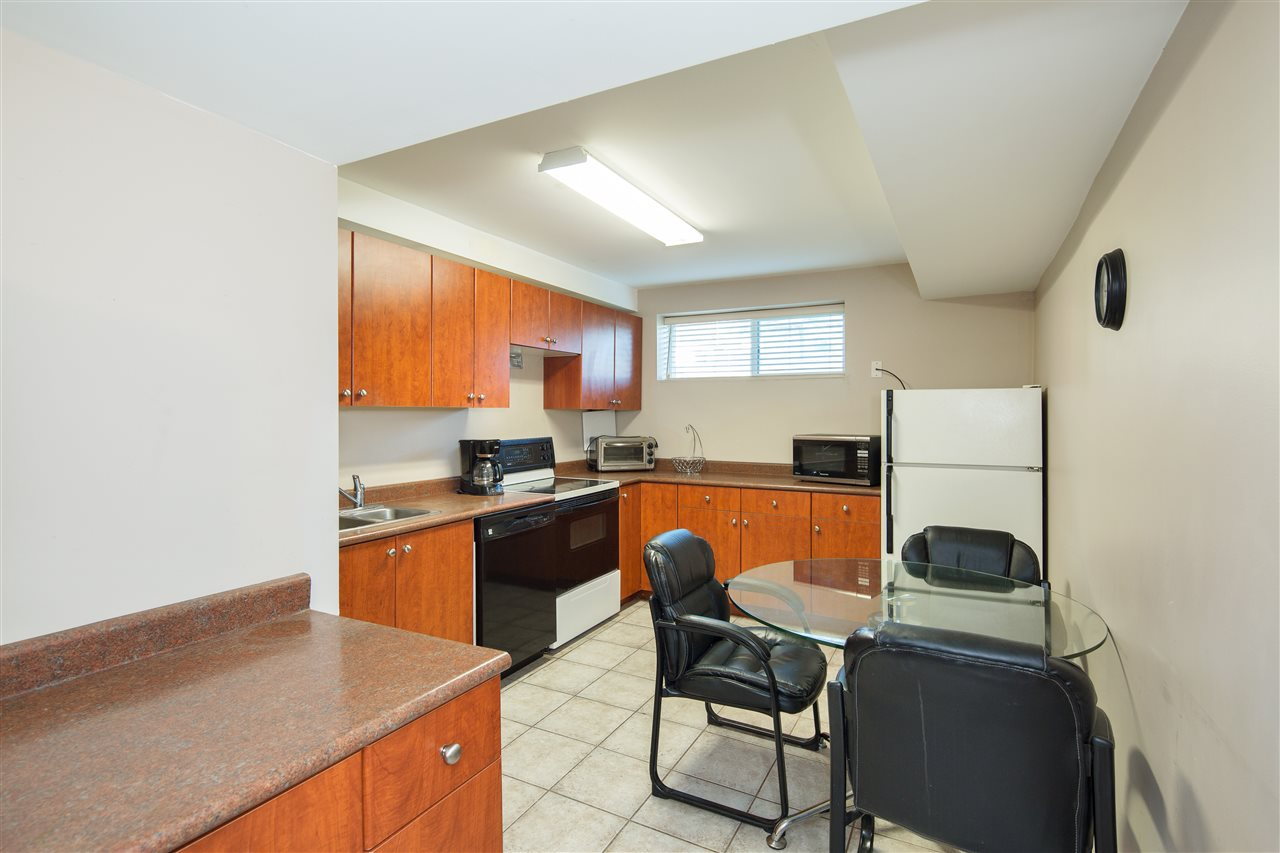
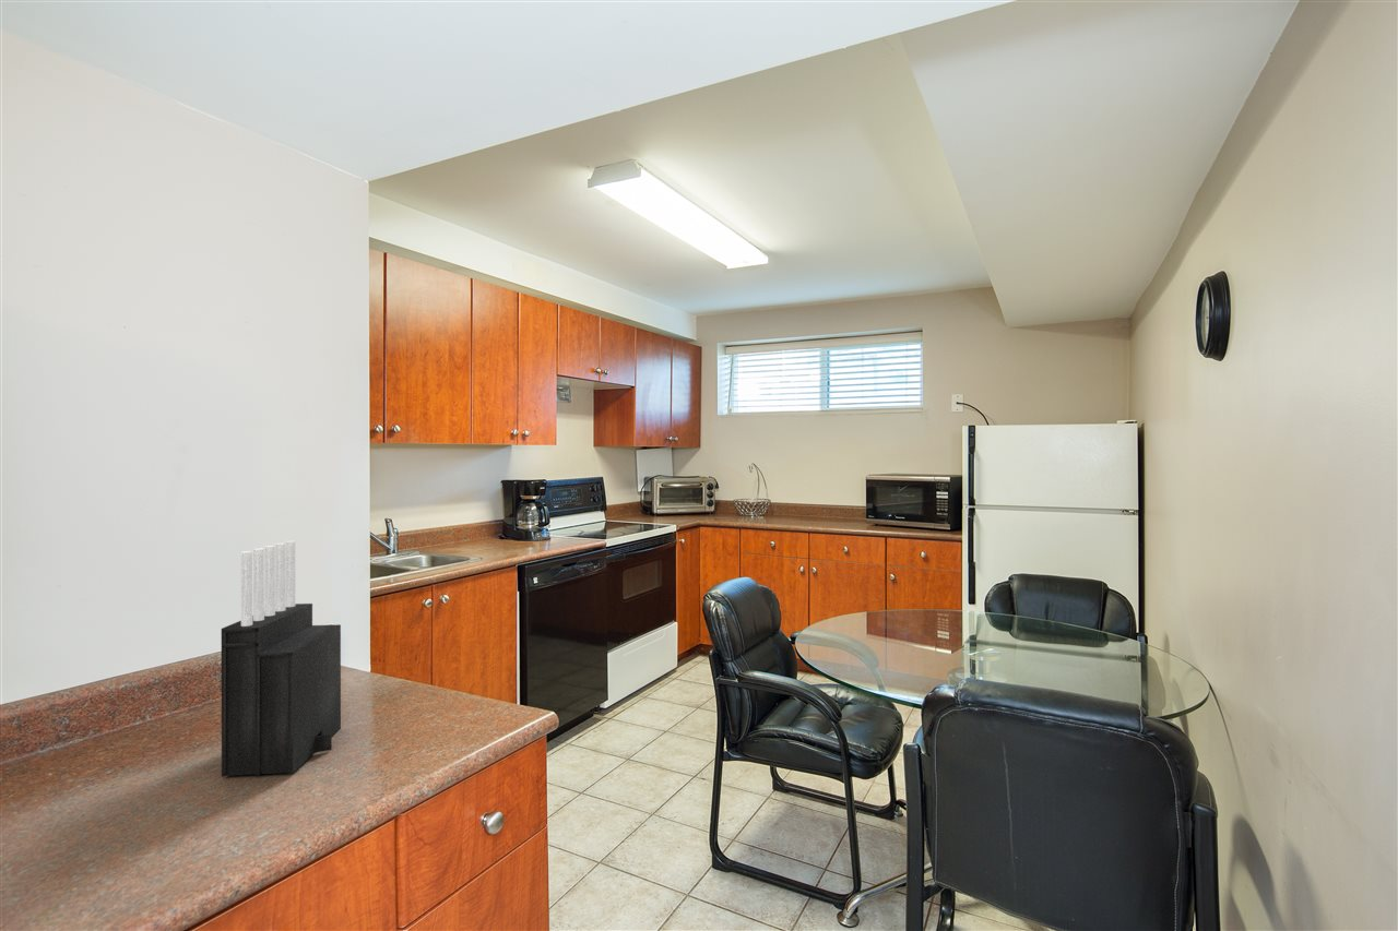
+ knife block [221,540,342,778]
